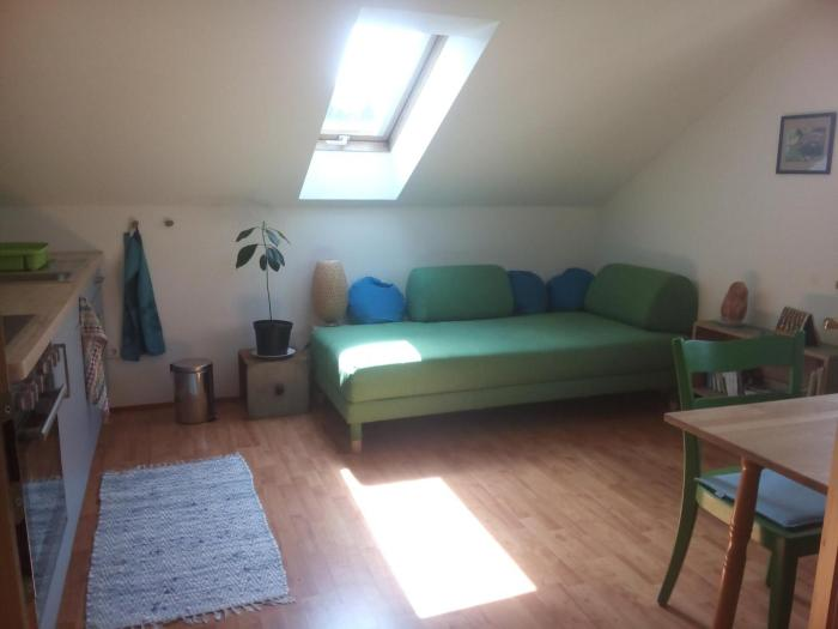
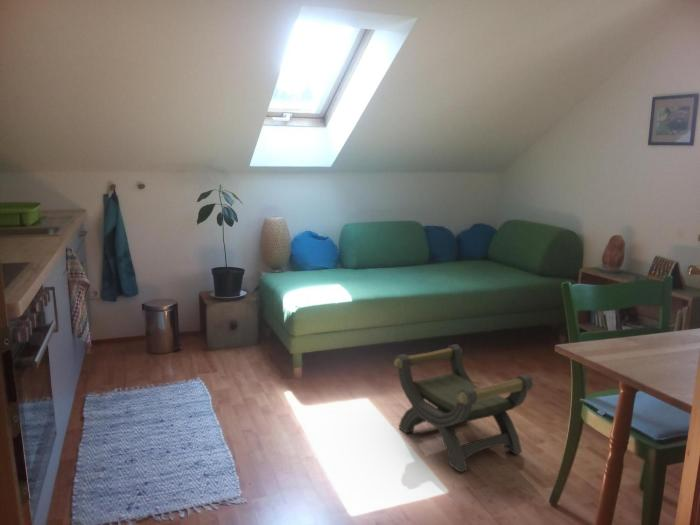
+ stool [393,343,534,474]
